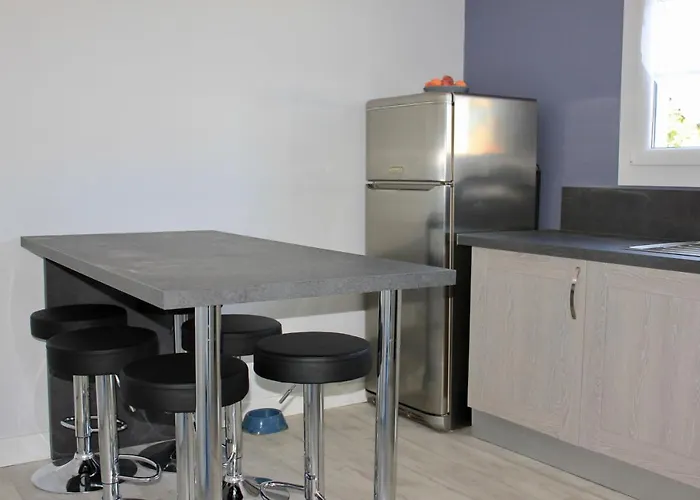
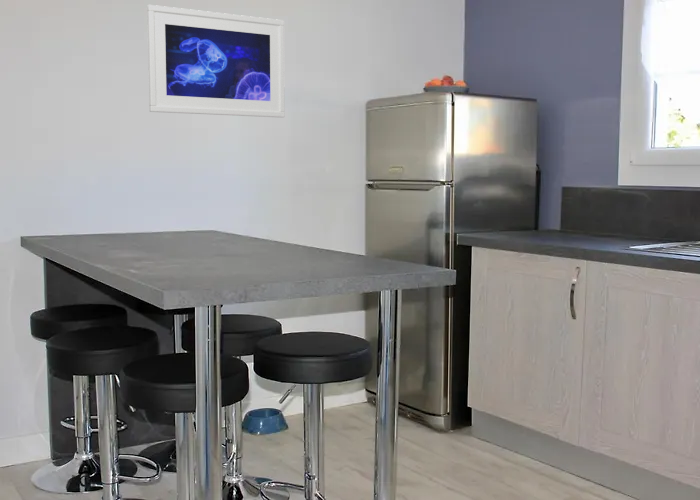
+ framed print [146,4,286,118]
